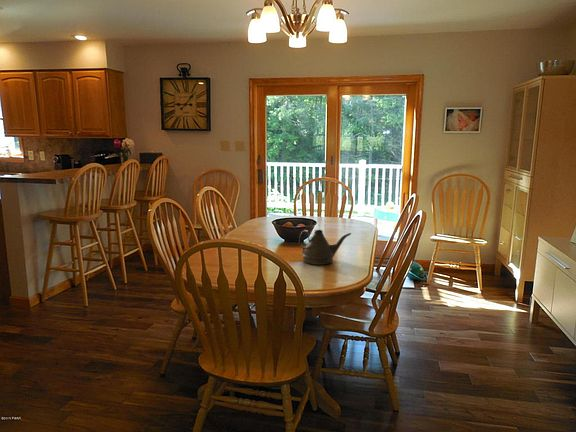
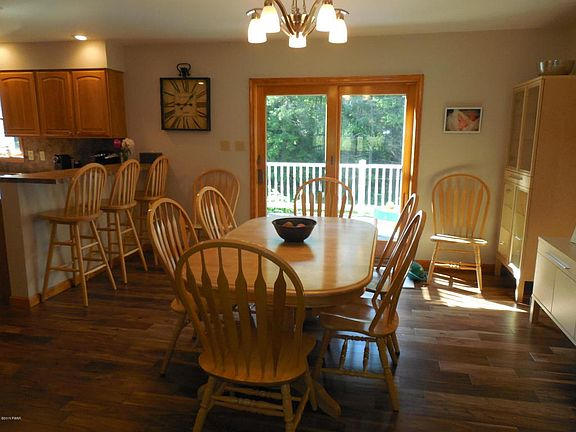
- teapot [298,229,352,266]
